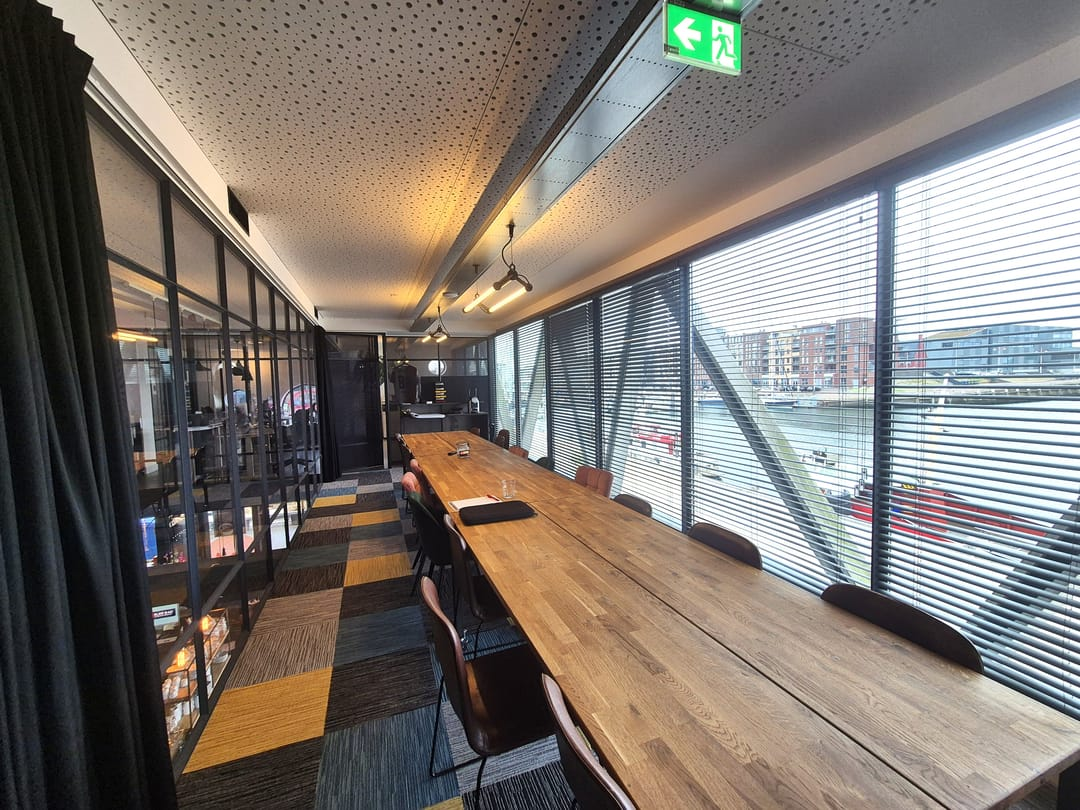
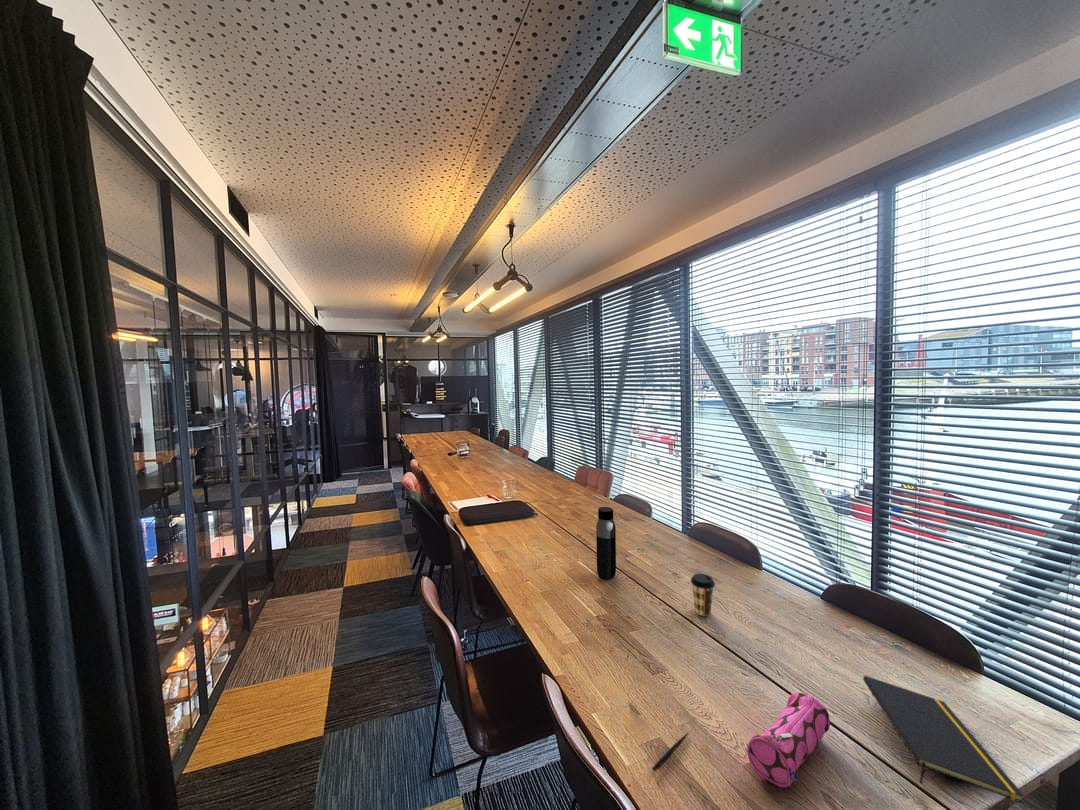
+ pencil case [746,691,831,789]
+ coffee cup [690,573,716,617]
+ notepad [862,675,1026,804]
+ water bottle [595,506,617,580]
+ pen [651,731,690,772]
